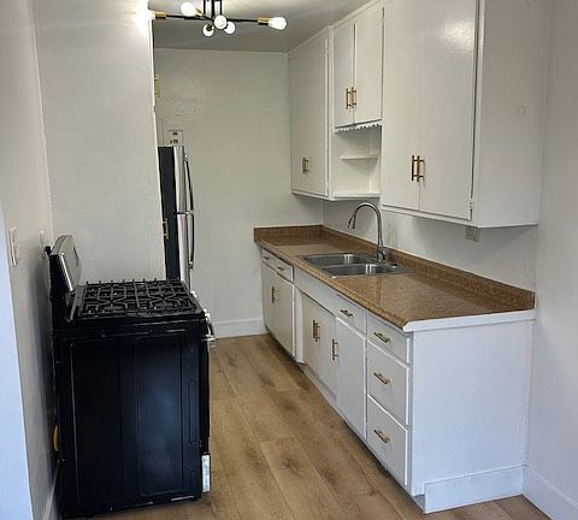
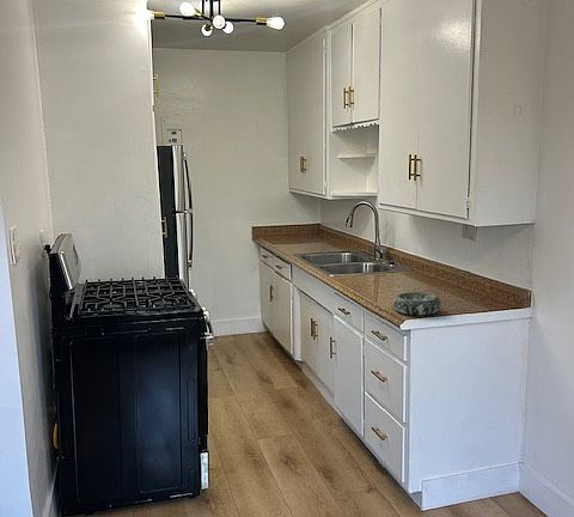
+ decorative bowl [392,291,442,316]
